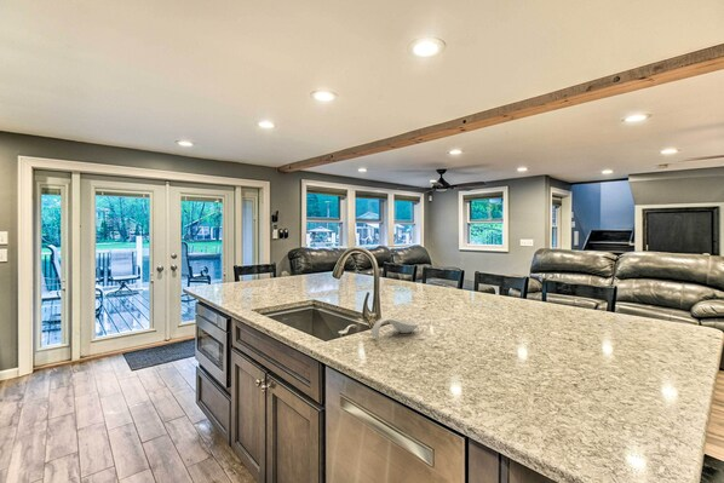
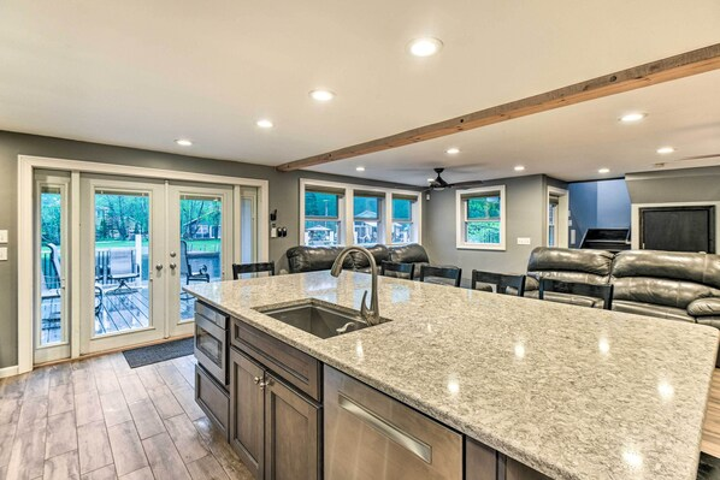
- spoon rest [369,317,419,339]
